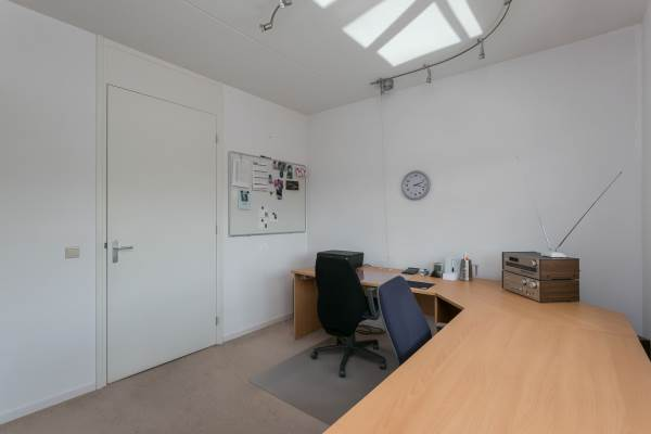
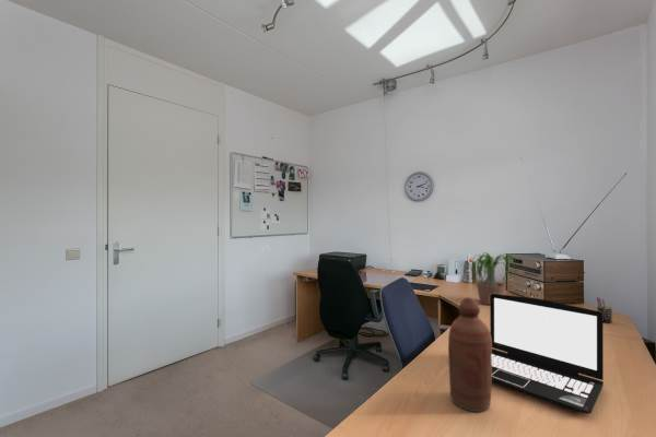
+ pen holder [596,296,616,324]
+ bottle [447,296,493,413]
+ laptop [489,294,605,414]
+ potted plant [469,251,527,306]
